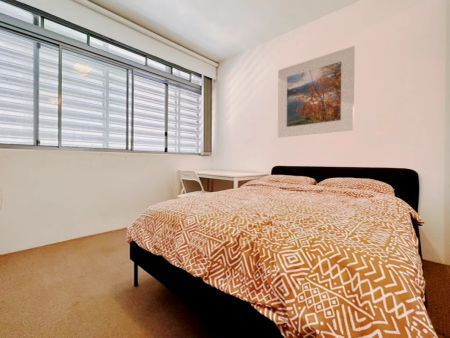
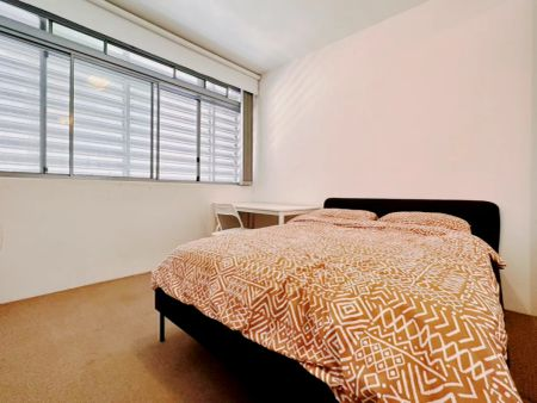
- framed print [277,45,356,138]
